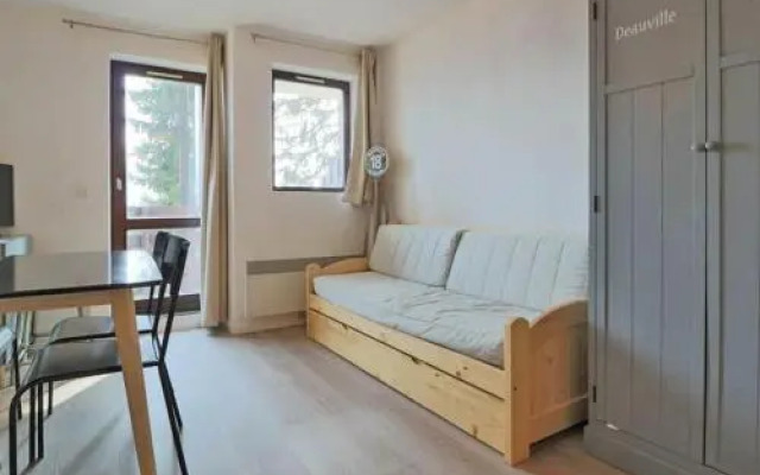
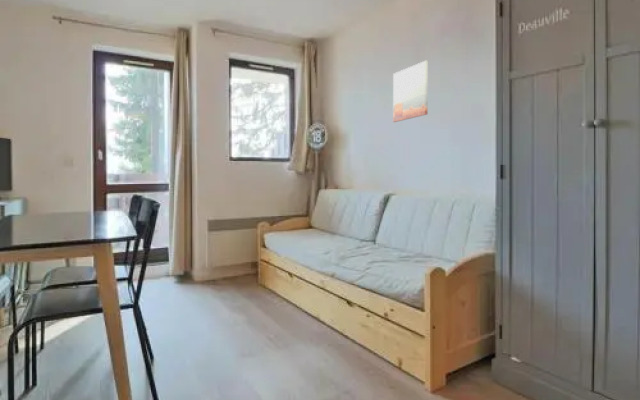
+ wall art [392,60,429,123]
